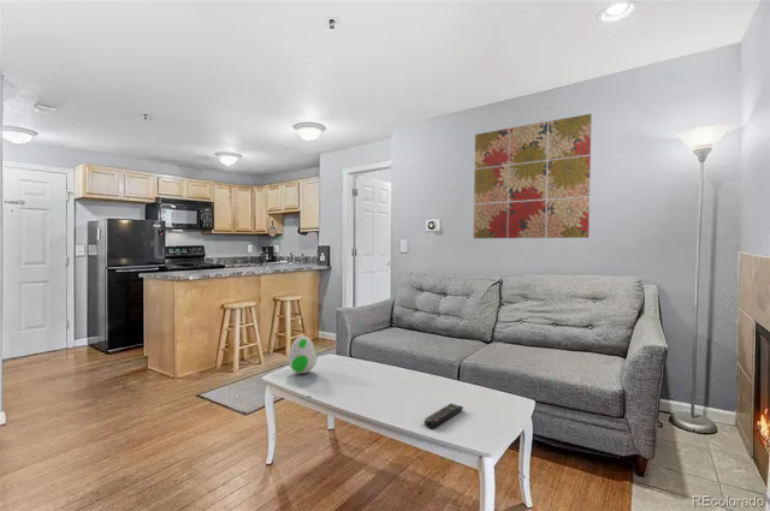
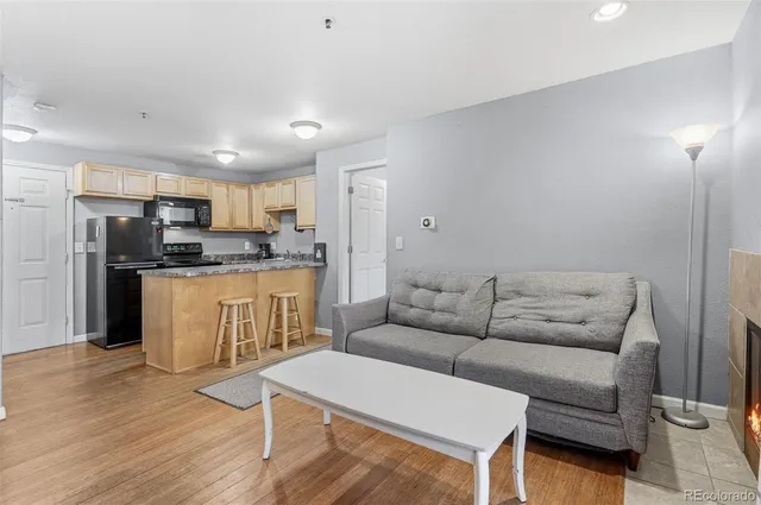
- decorative egg [288,334,318,375]
- remote control [424,403,464,429]
- wall art [473,113,593,239]
